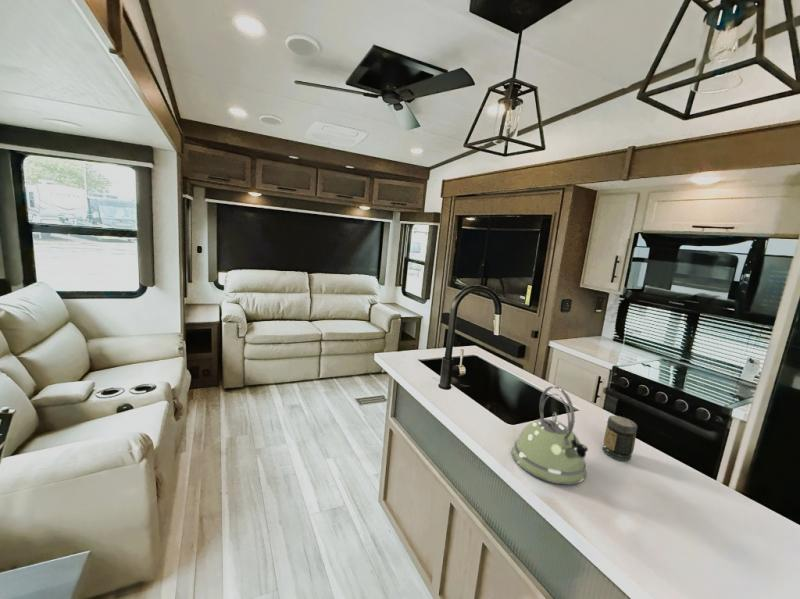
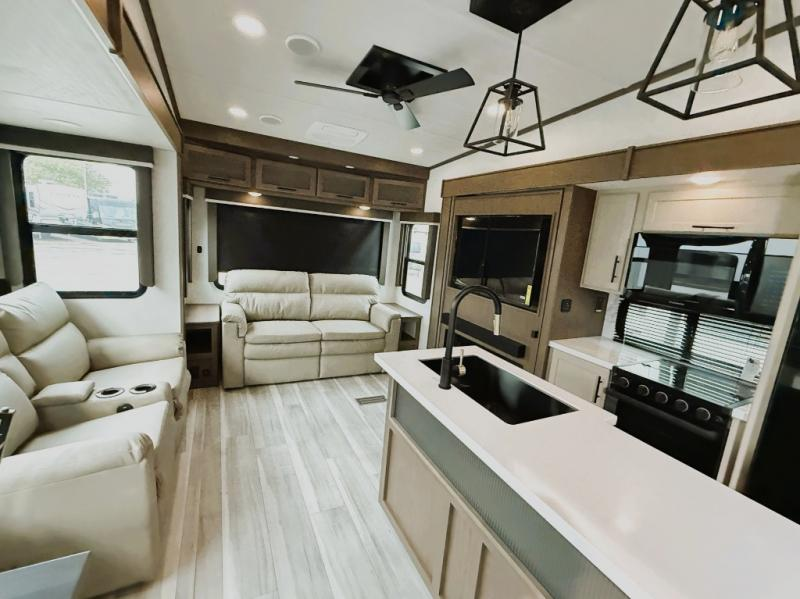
- jar [602,415,638,462]
- kettle [511,385,589,486]
